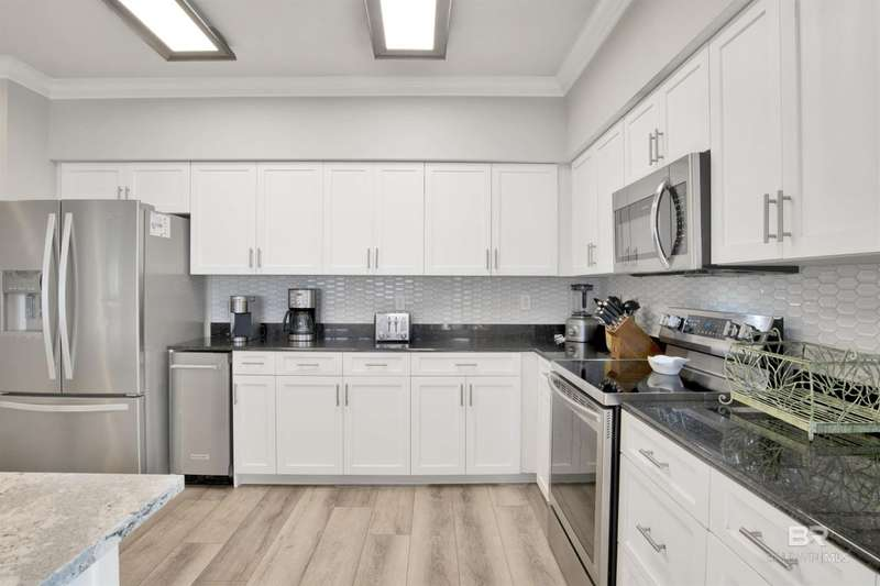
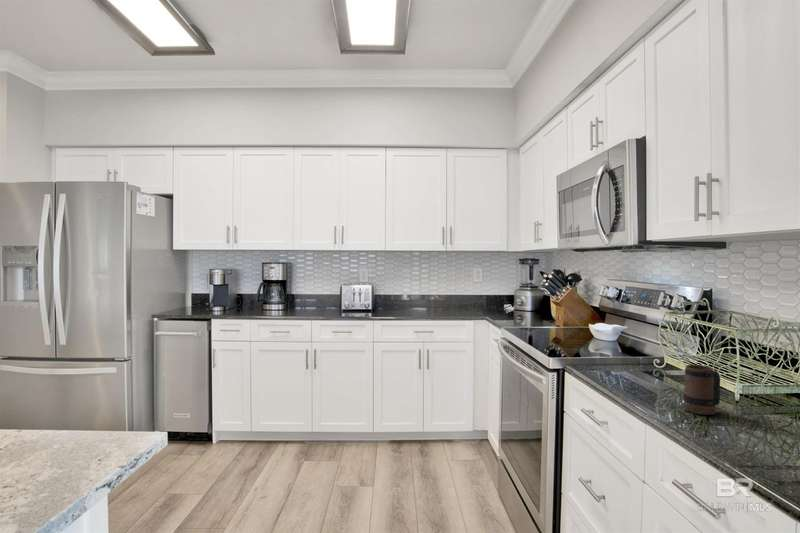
+ mug [683,364,721,416]
